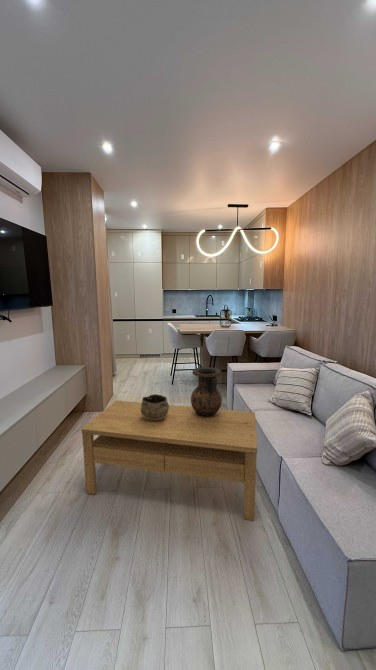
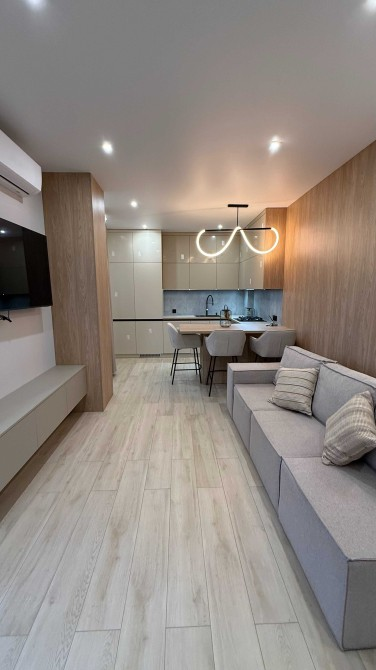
- vase [190,366,223,417]
- coffee table [80,400,258,522]
- decorative bowl [141,393,170,420]
